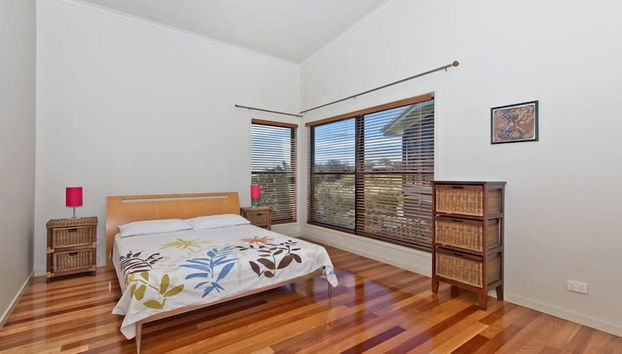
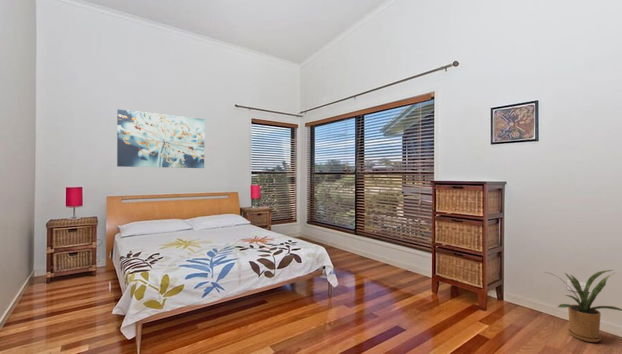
+ wall art [116,108,205,169]
+ house plant [545,269,622,343]
